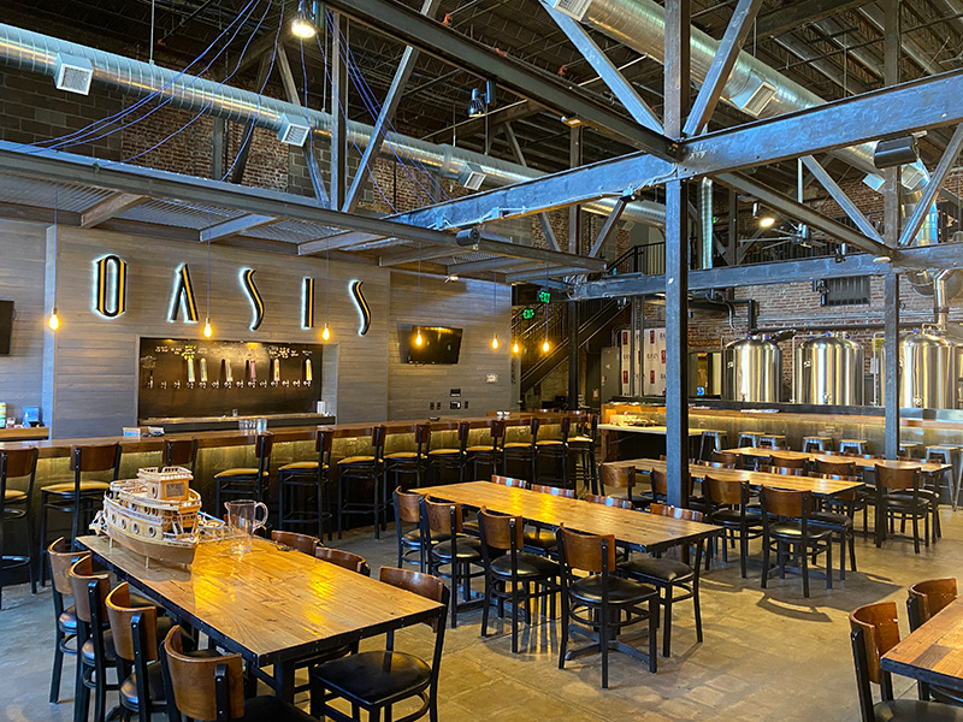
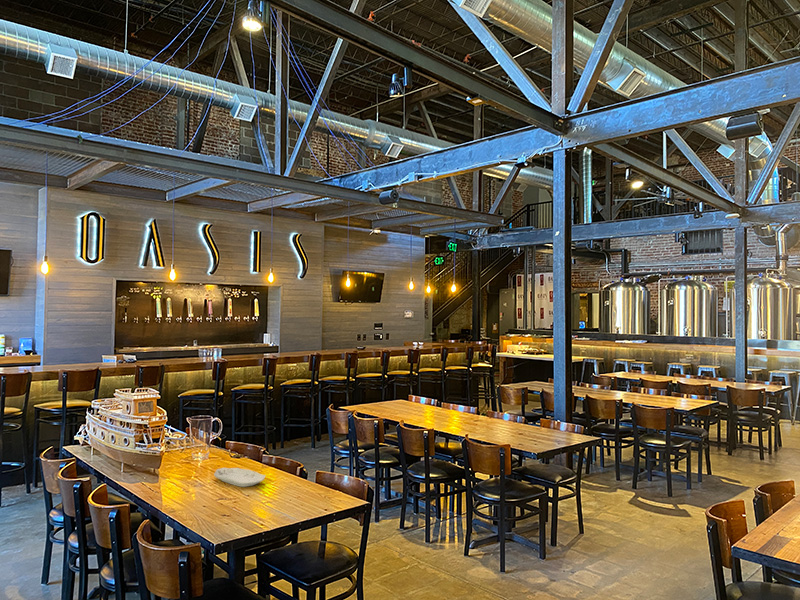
+ food tray [213,467,266,488]
